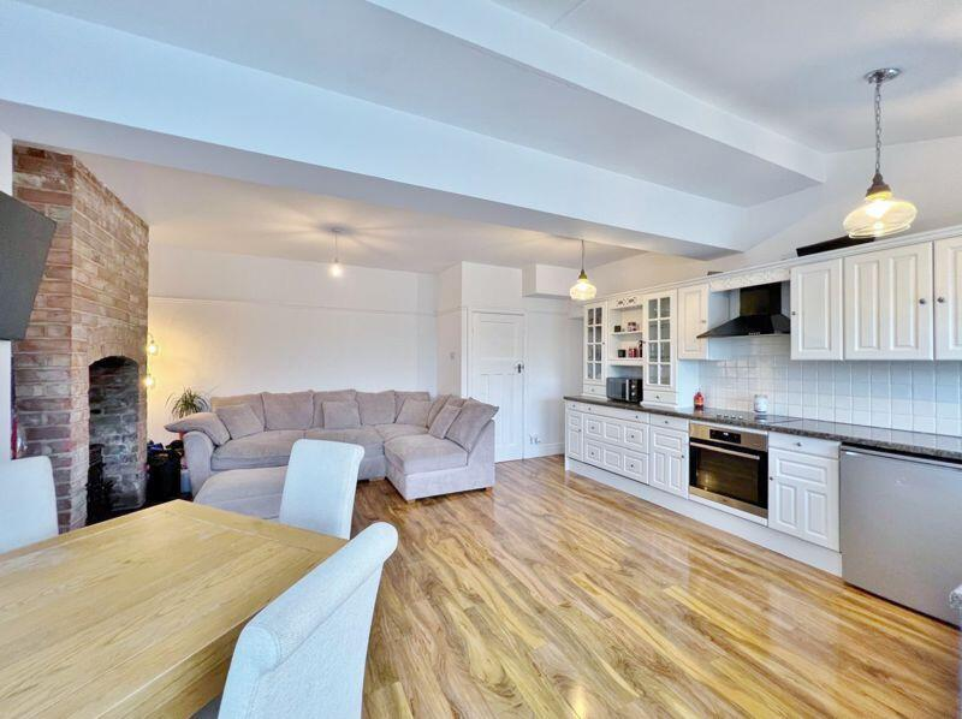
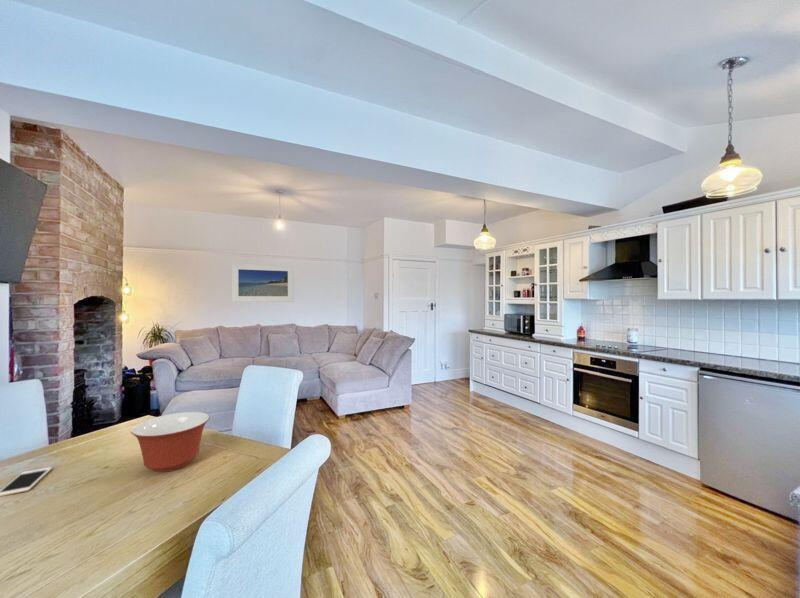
+ mixing bowl [130,411,211,473]
+ cell phone [0,466,53,497]
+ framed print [231,262,295,303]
